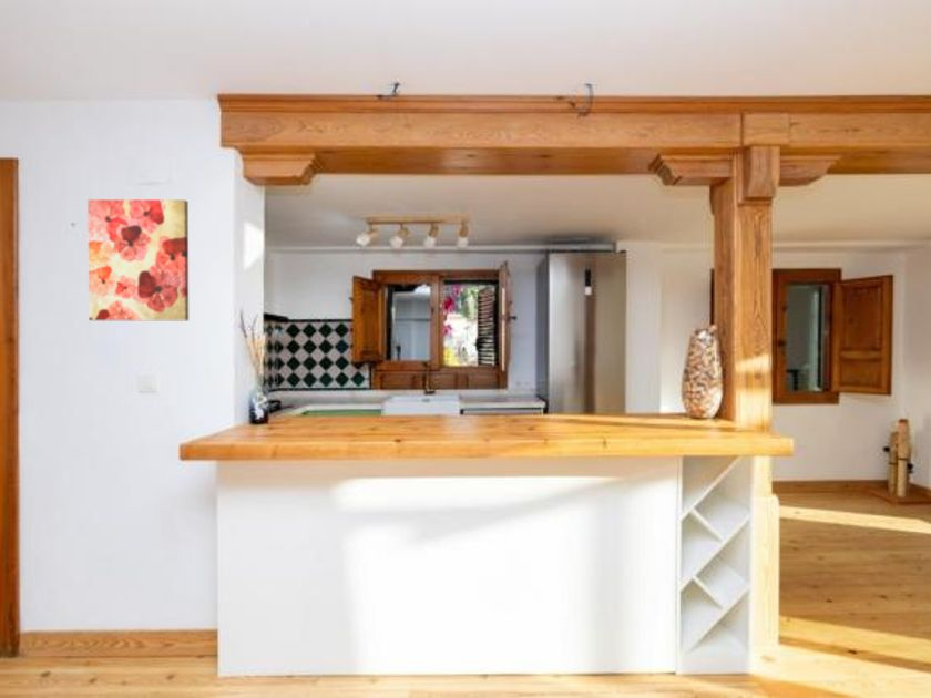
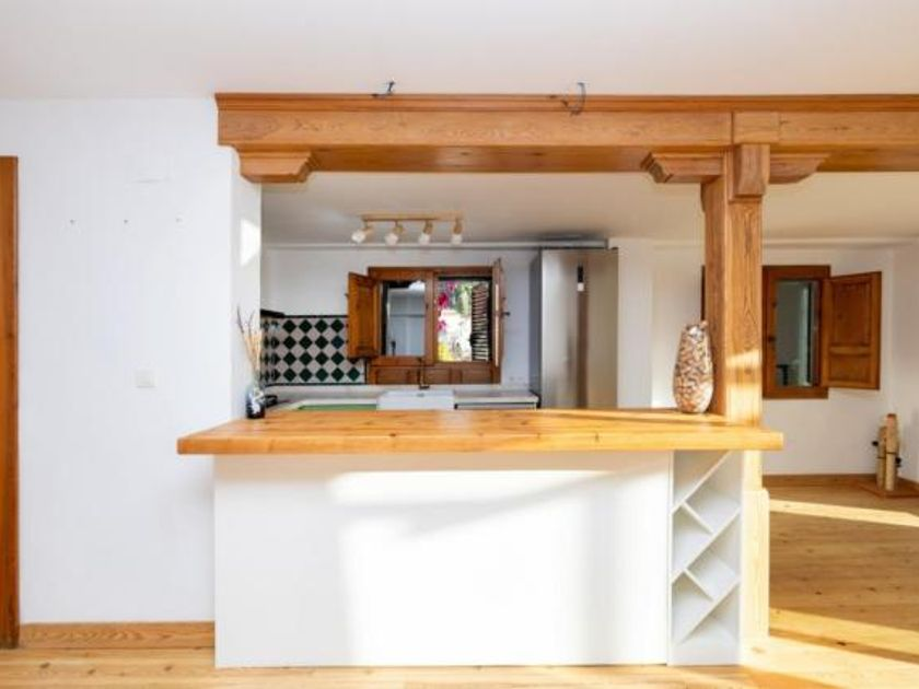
- wall art [86,198,190,321]
